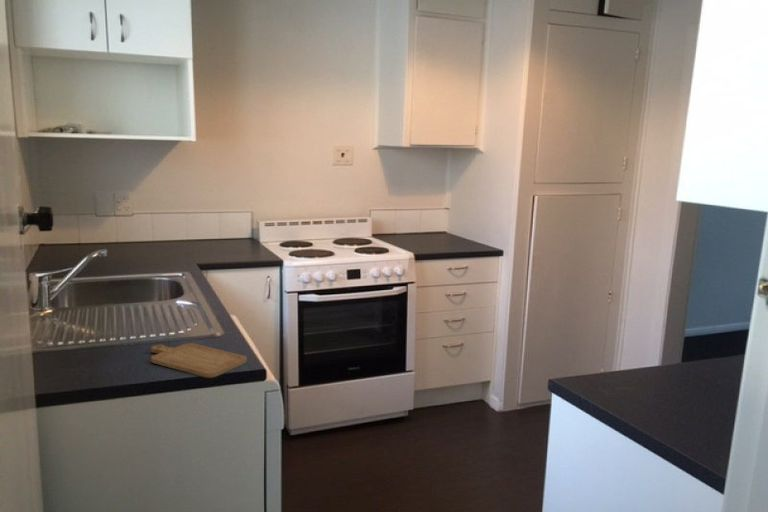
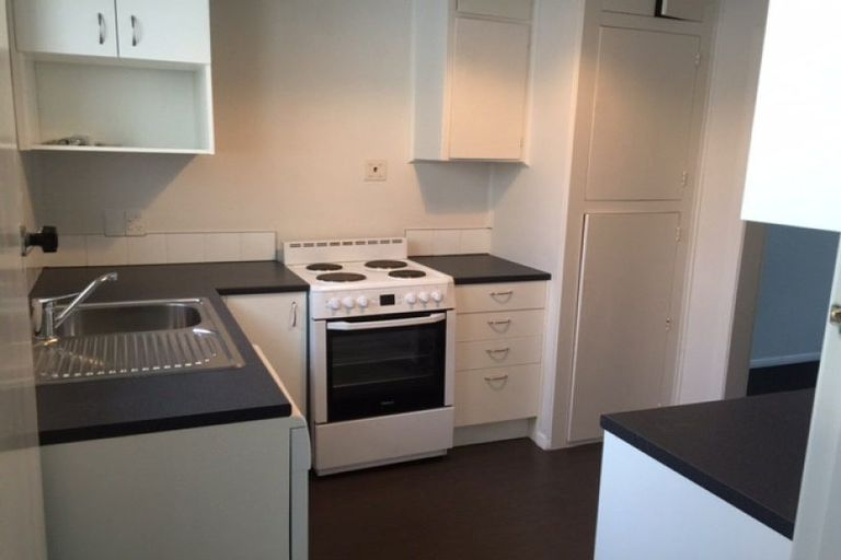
- chopping board [150,342,248,379]
